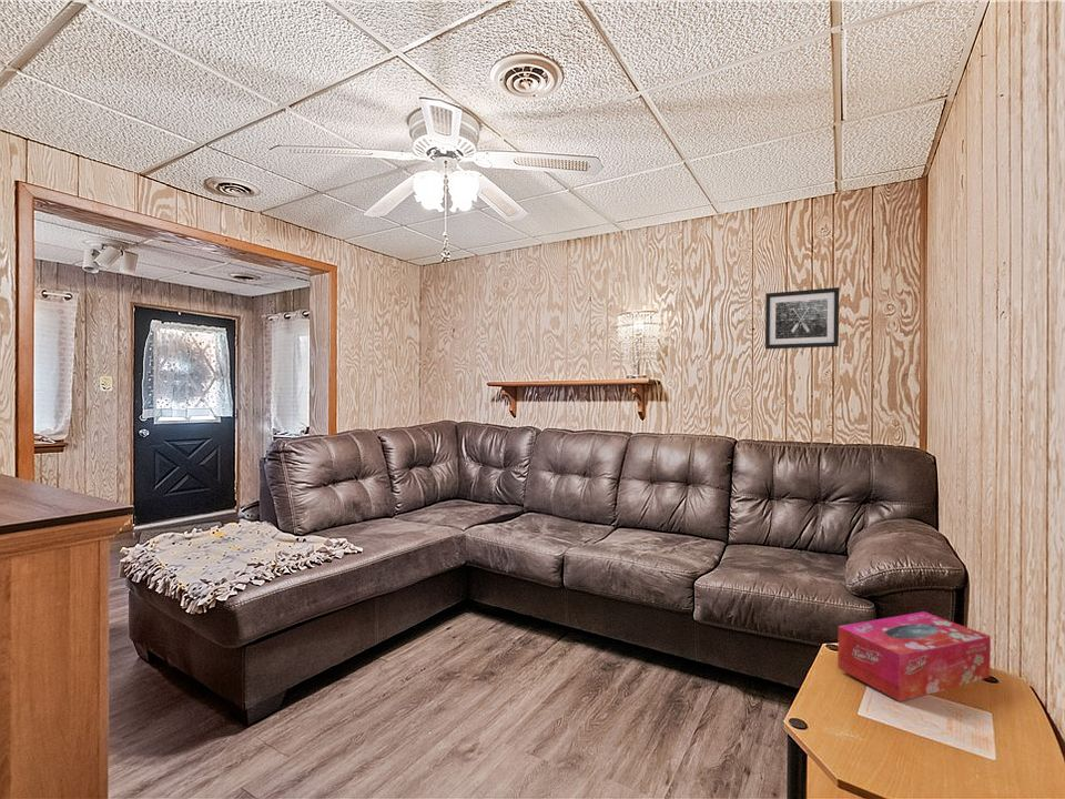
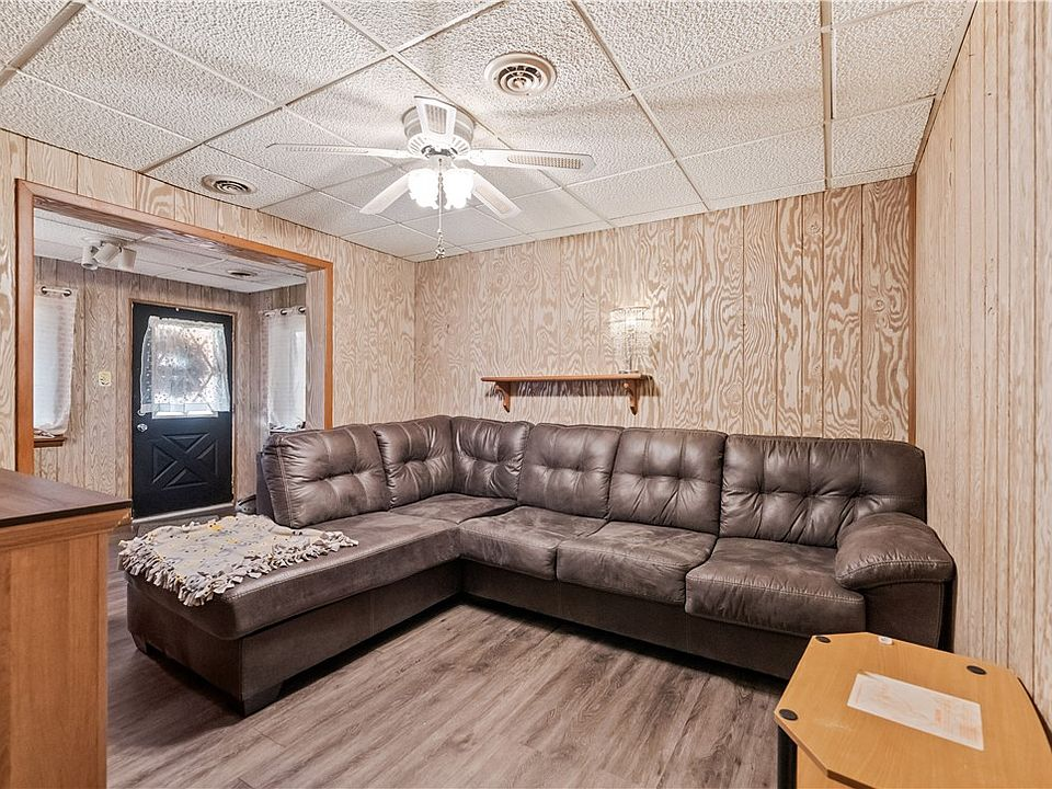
- tissue box [836,610,992,702]
- wall art [764,286,840,351]
